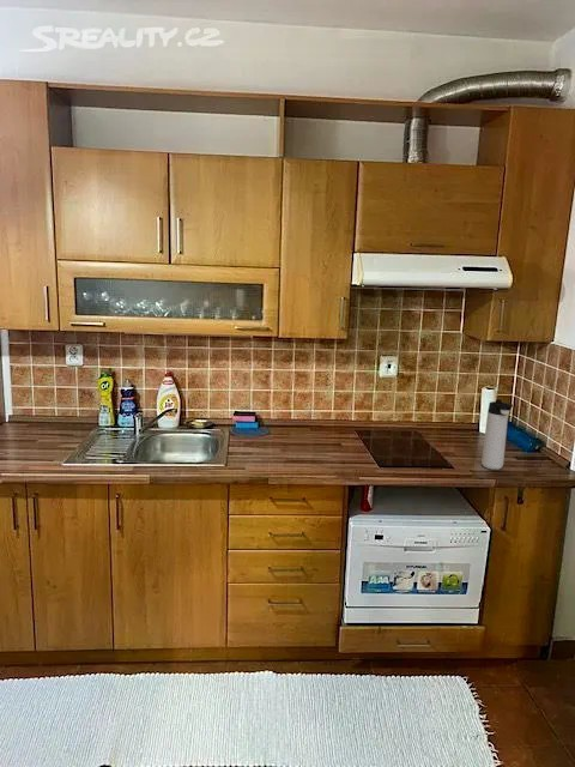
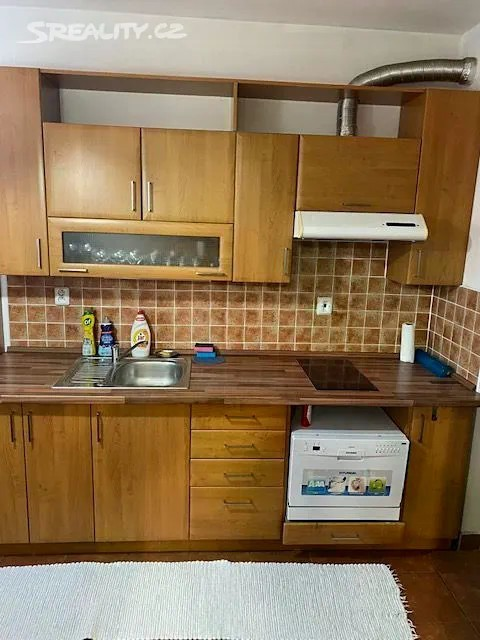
- thermos bottle [480,398,514,471]
